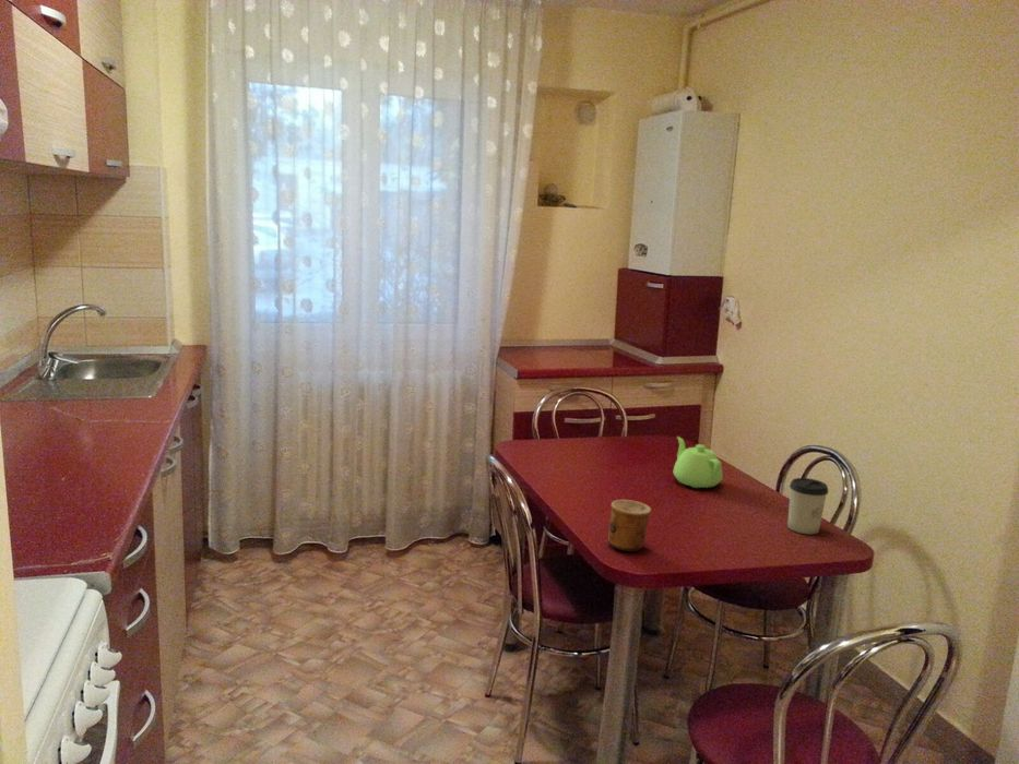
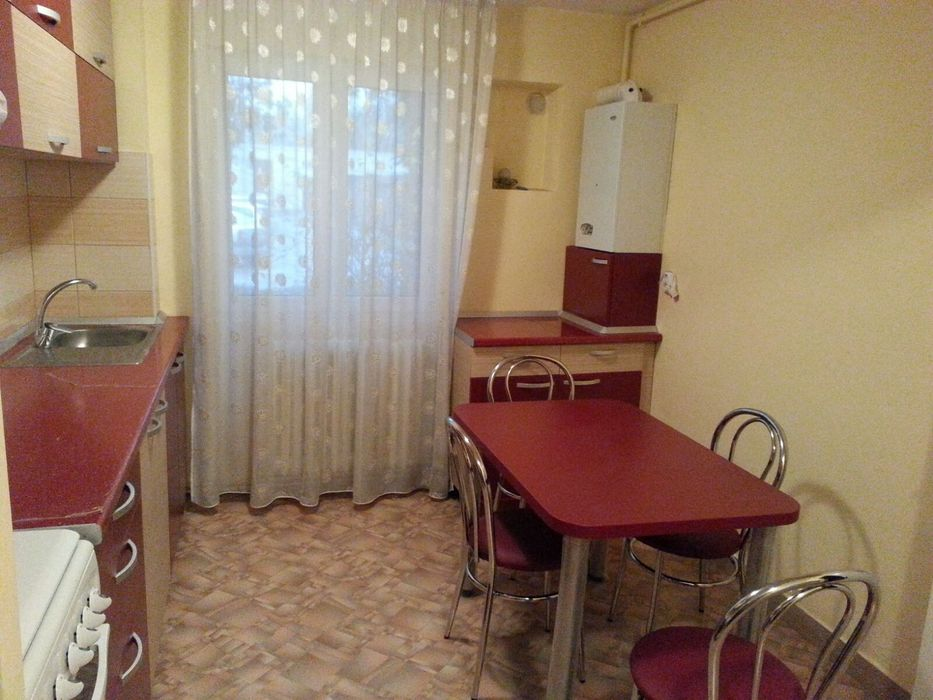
- cup [786,477,829,535]
- teapot [673,435,724,489]
- cup [607,499,652,552]
